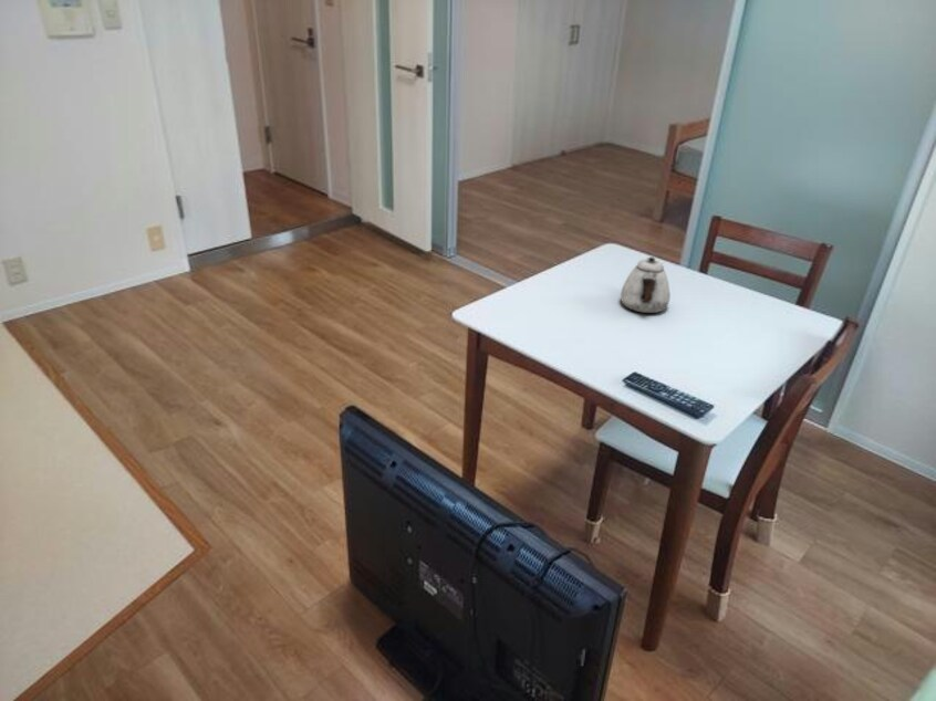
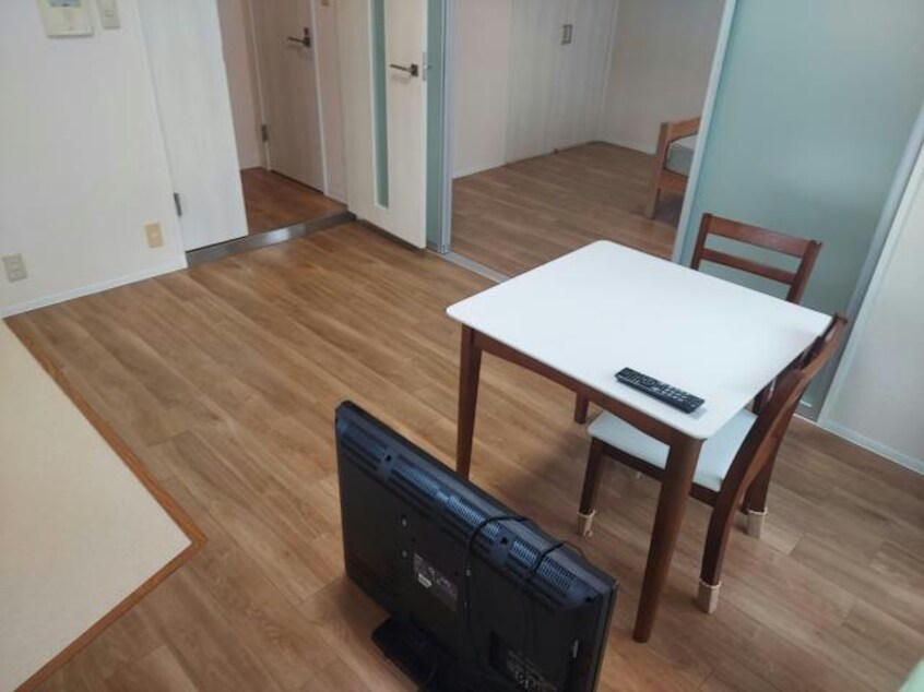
- teapot [620,257,672,314]
